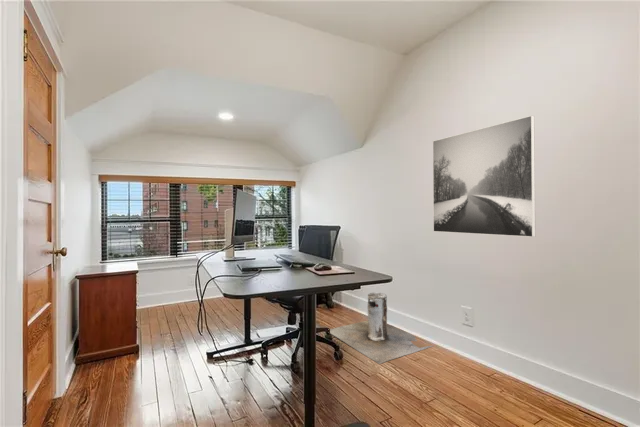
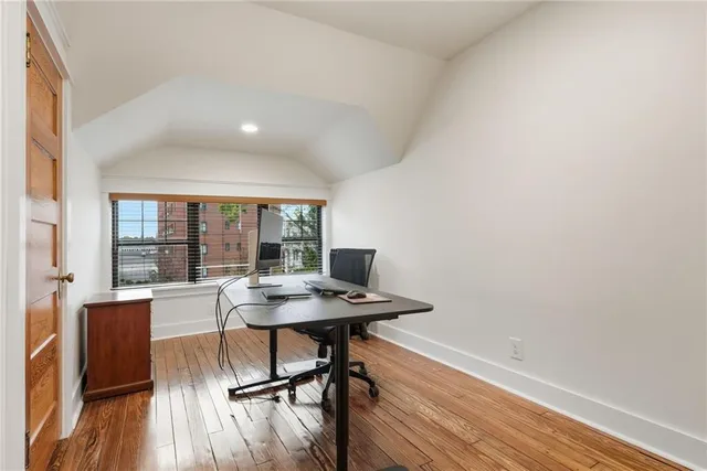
- trash can [329,291,433,365]
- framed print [432,115,536,238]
